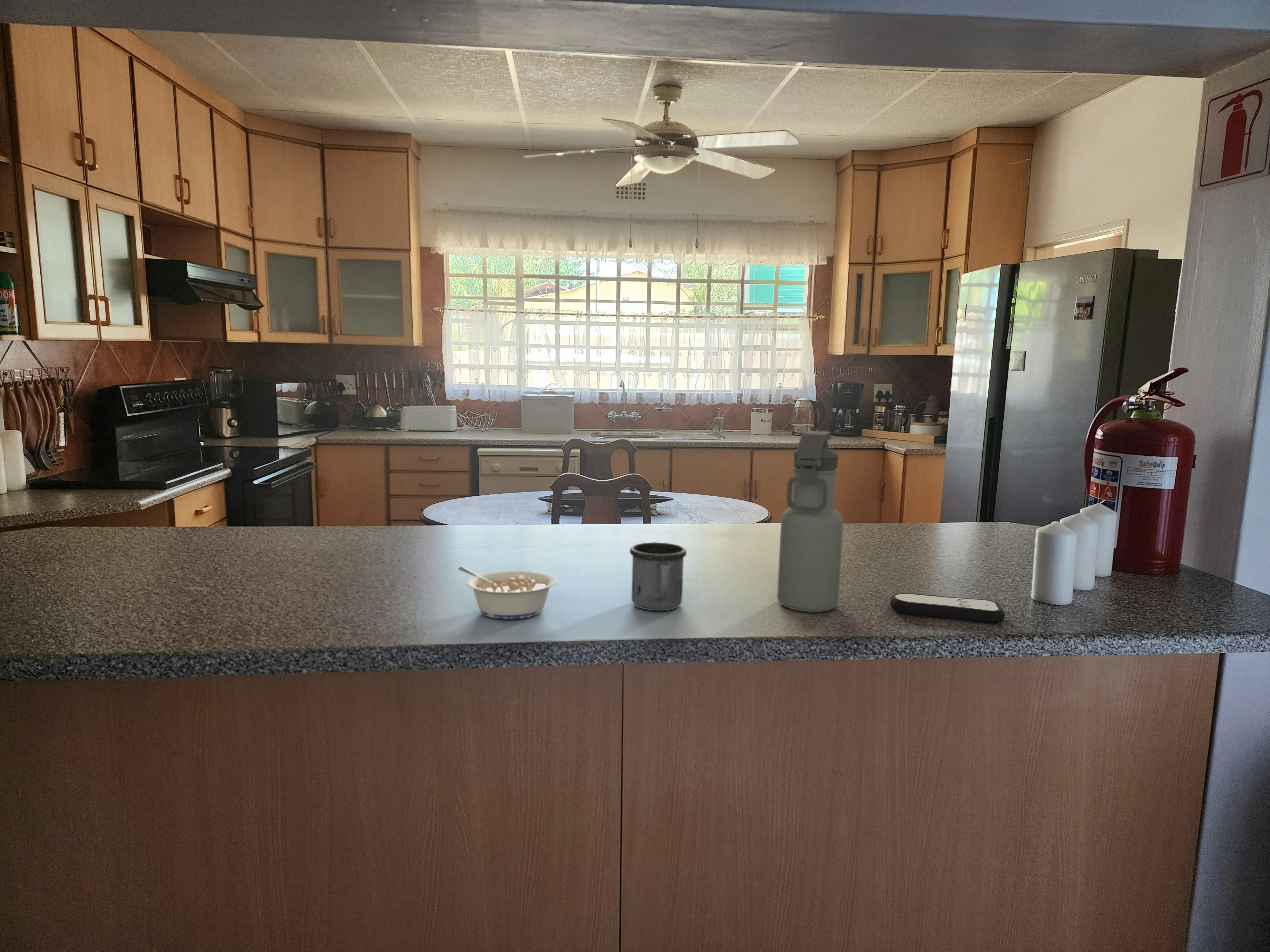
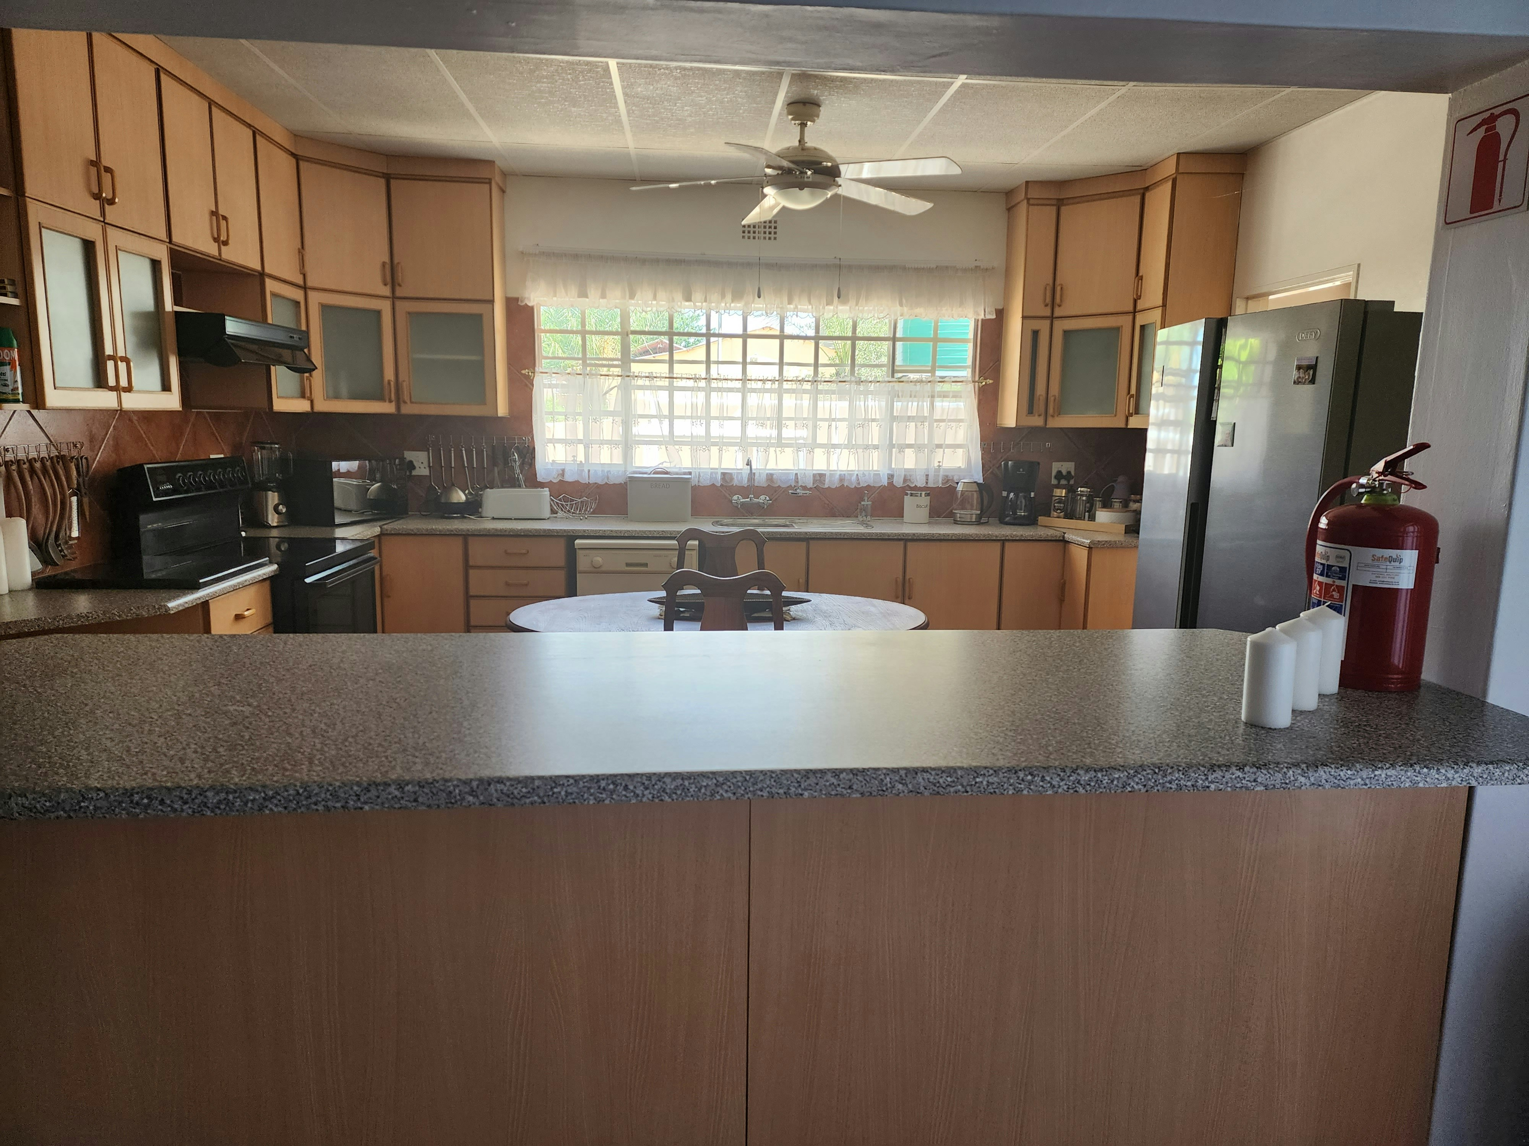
- water bottle [777,431,844,612]
- remote control [889,592,1006,623]
- mug [630,542,687,611]
- legume [458,566,557,619]
